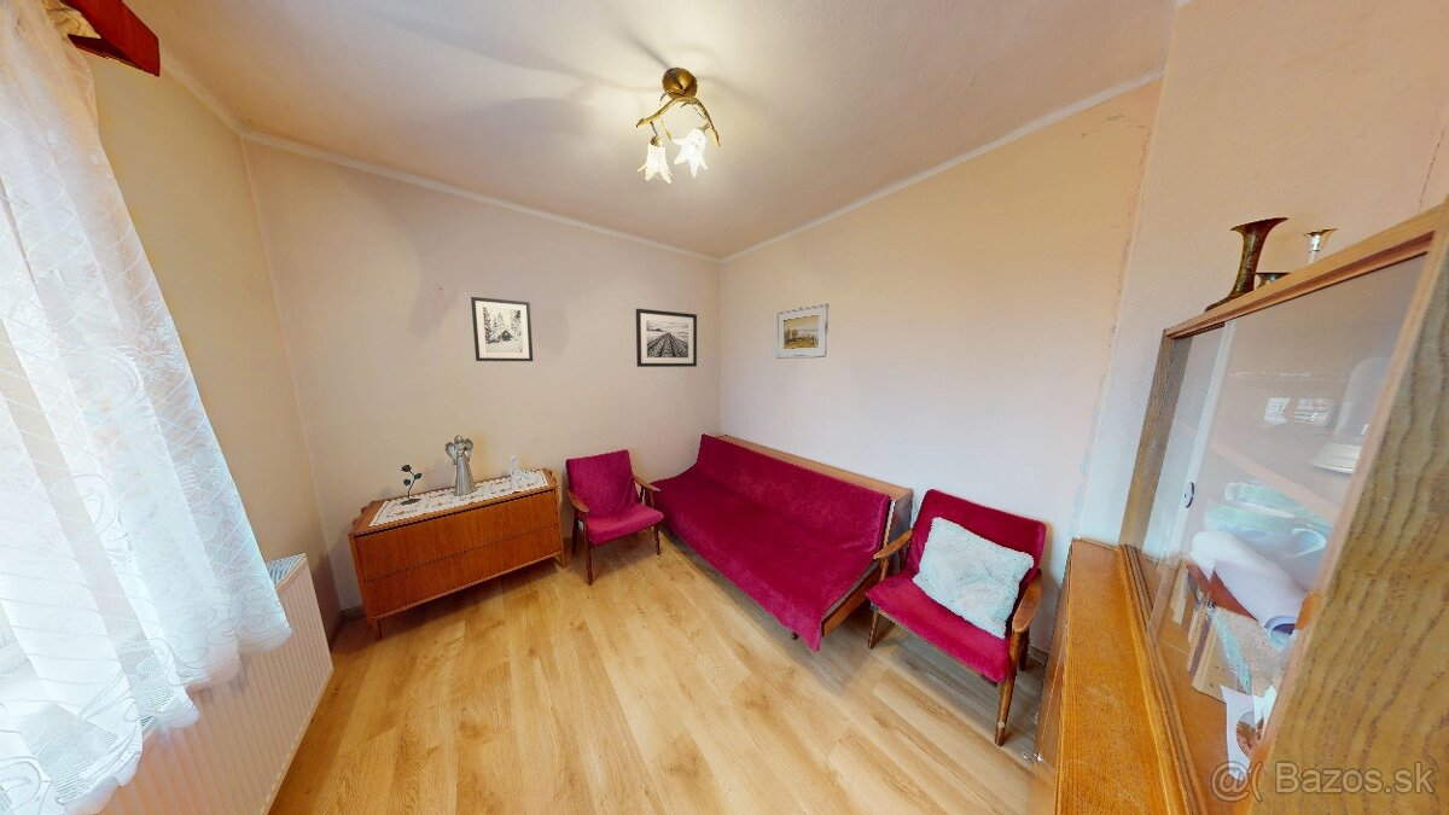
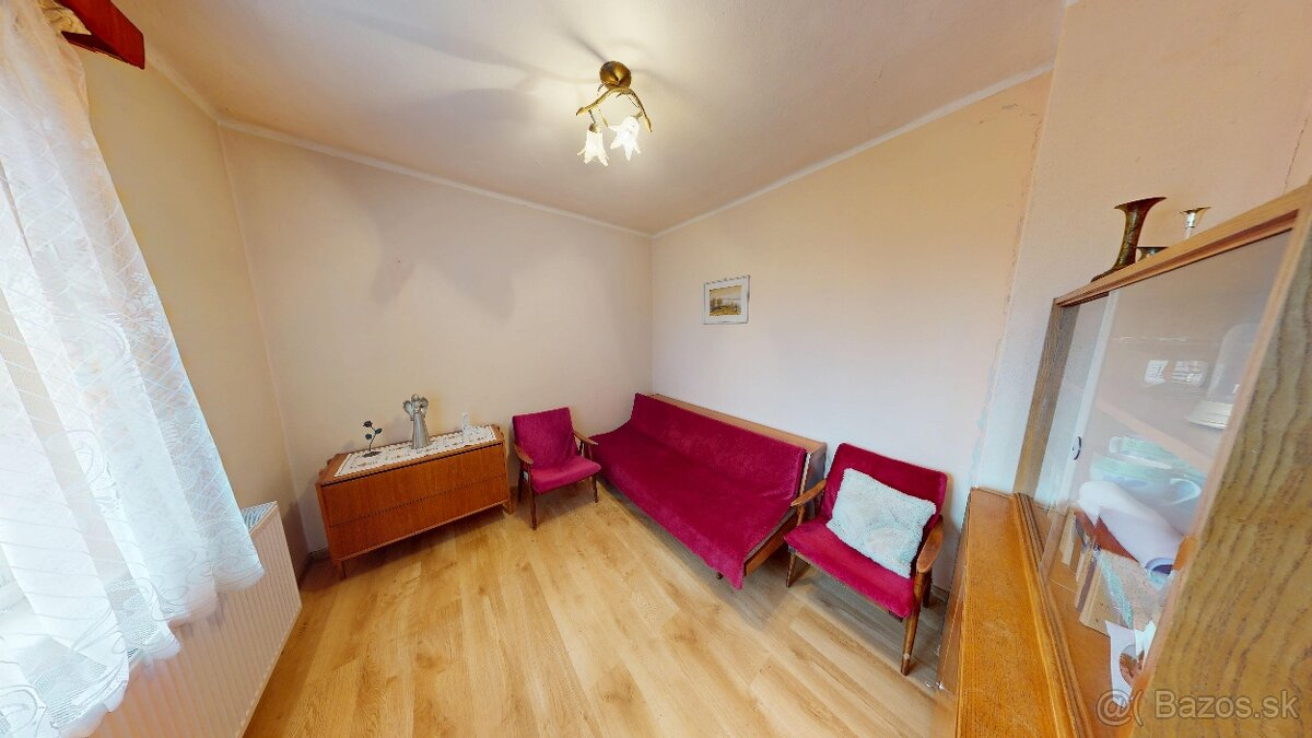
- wall art [470,296,534,362]
- wall art [635,308,698,368]
